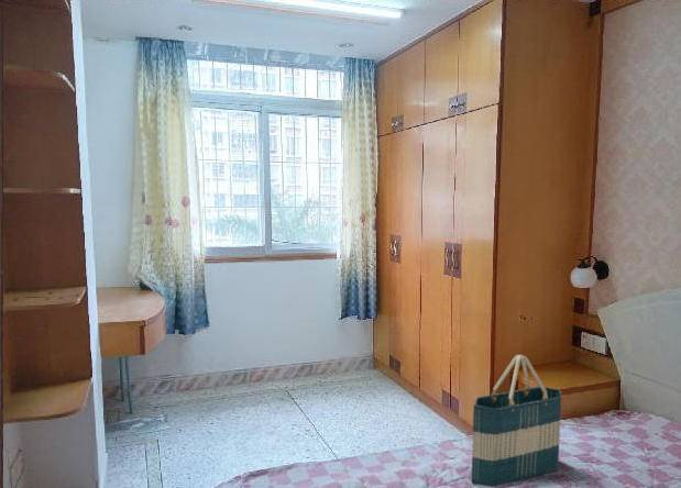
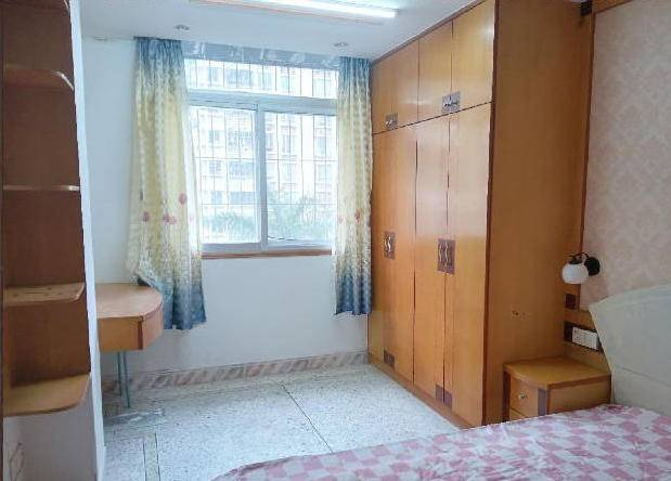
- tote bag [470,354,562,488]
